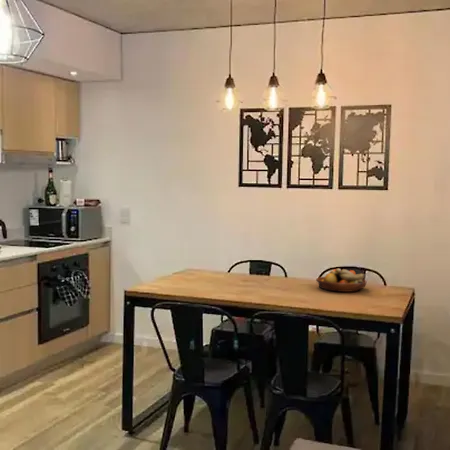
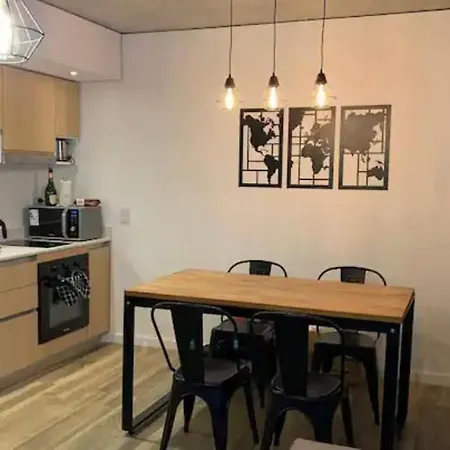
- fruit bowl [315,268,367,293]
